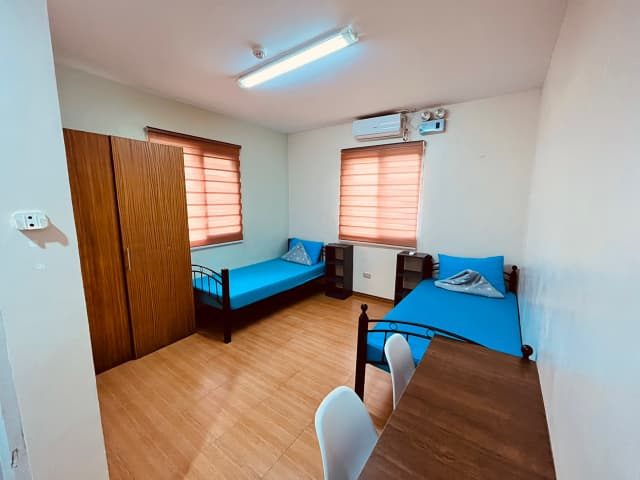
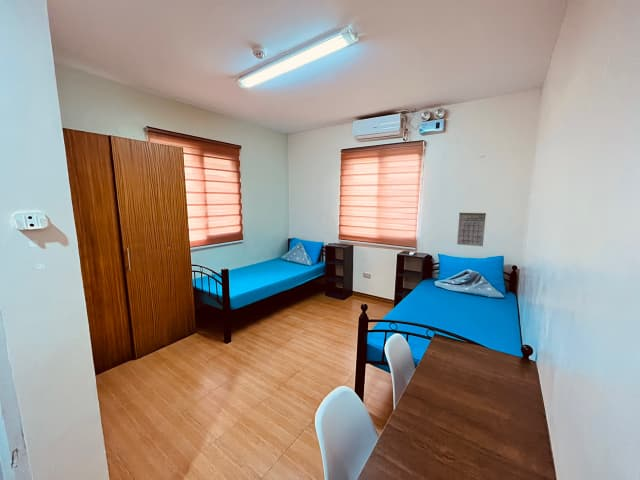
+ calendar [456,207,487,247]
